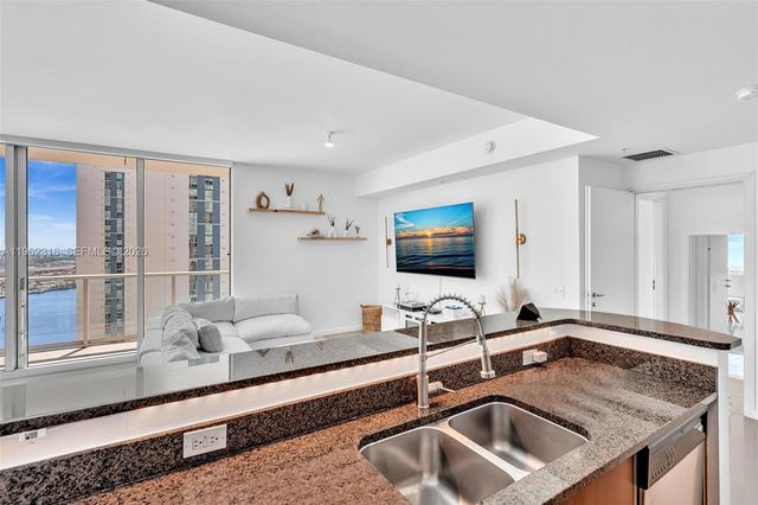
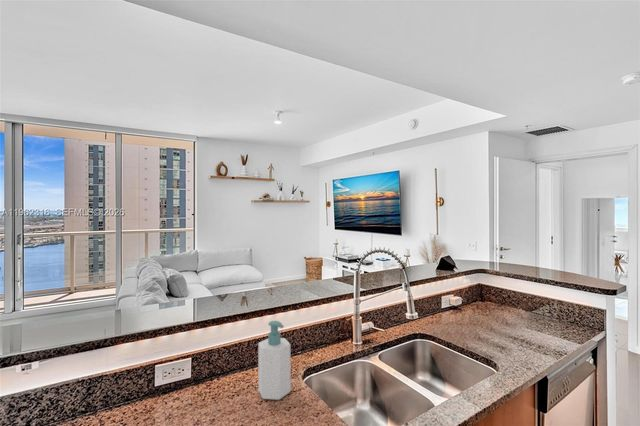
+ soap bottle [257,320,292,401]
